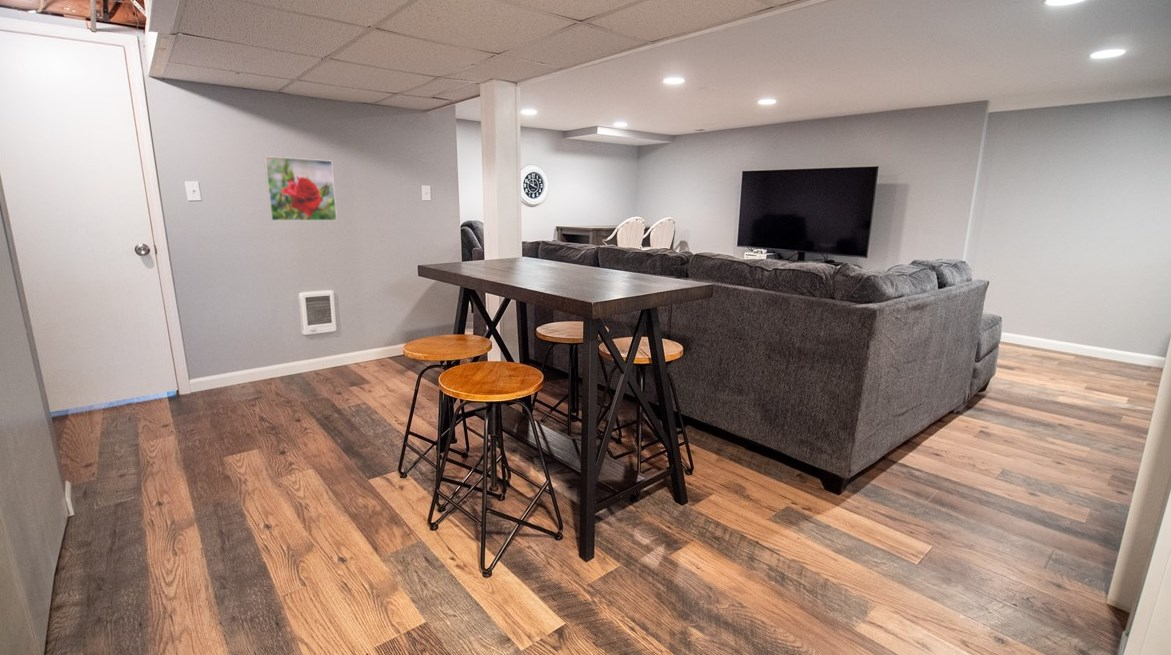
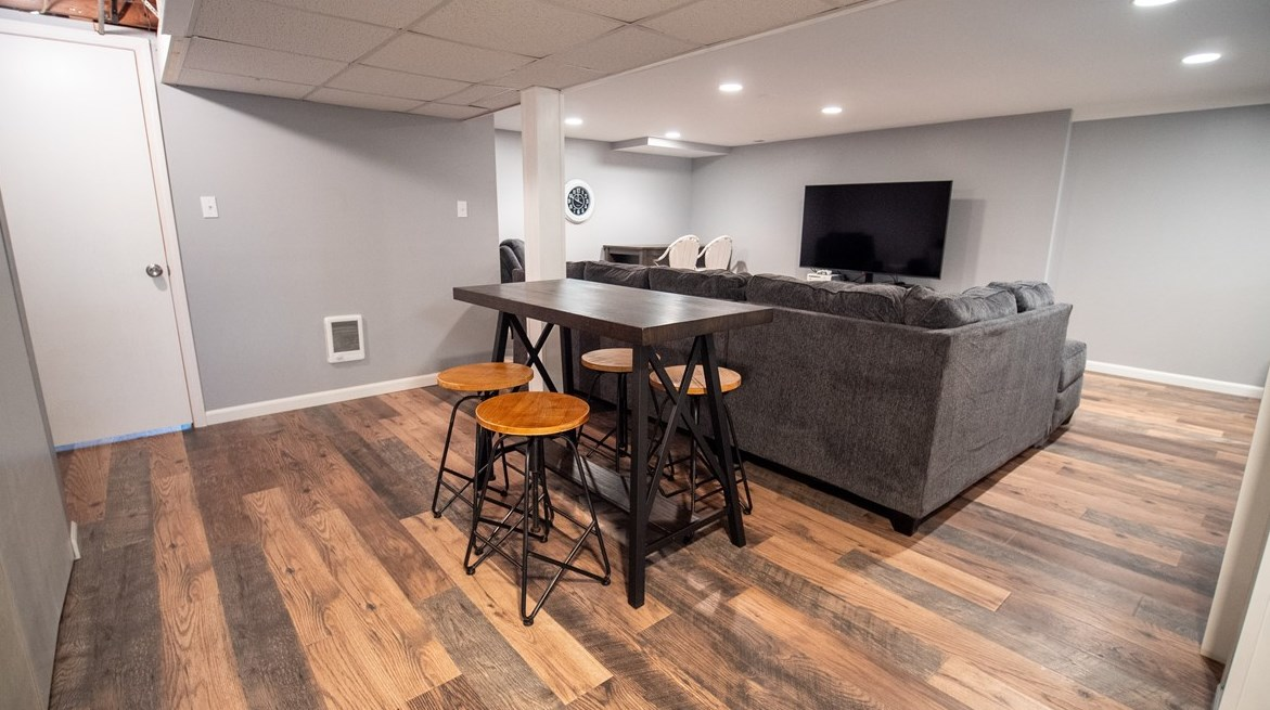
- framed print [263,155,338,222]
